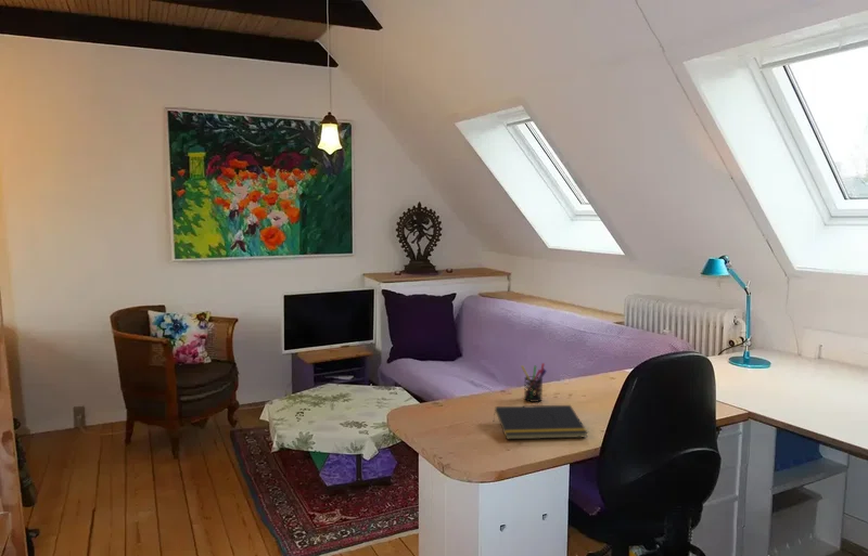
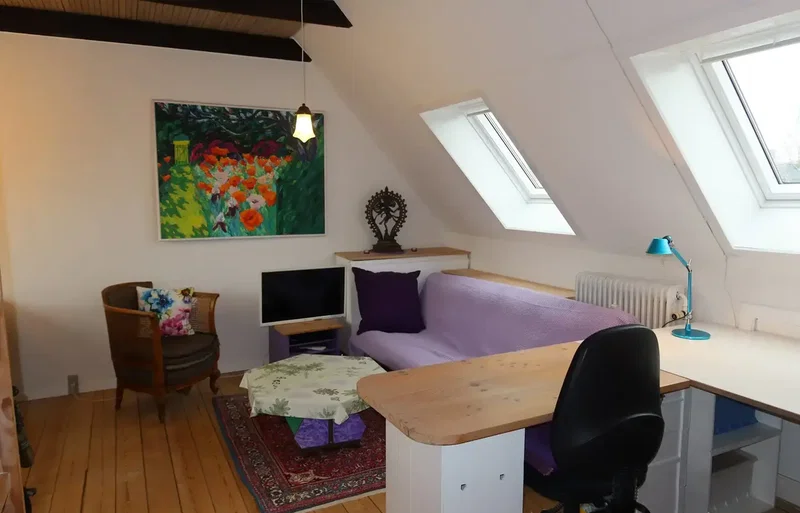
- pen holder [520,362,548,403]
- notepad [493,404,589,440]
